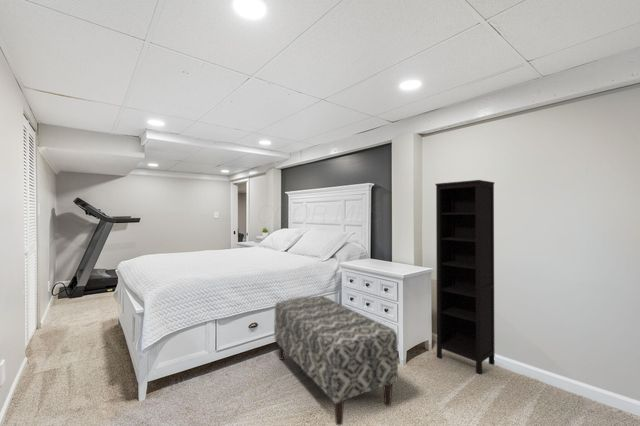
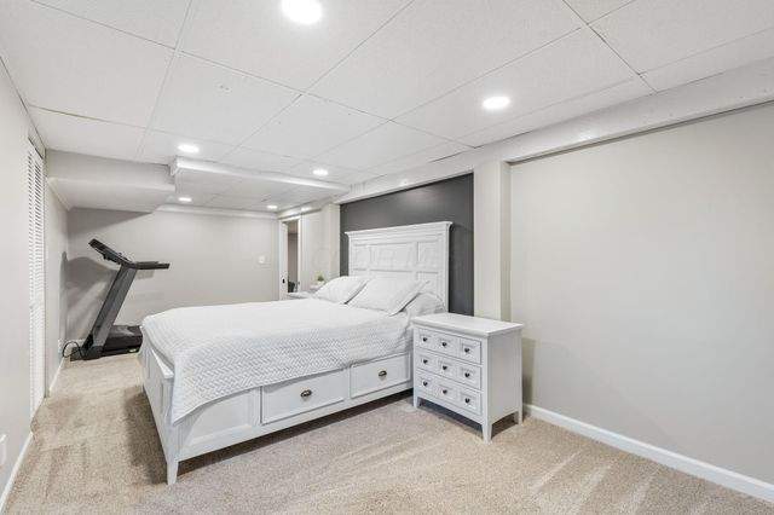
- bench [273,295,399,426]
- bookcase [434,179,496,375]
